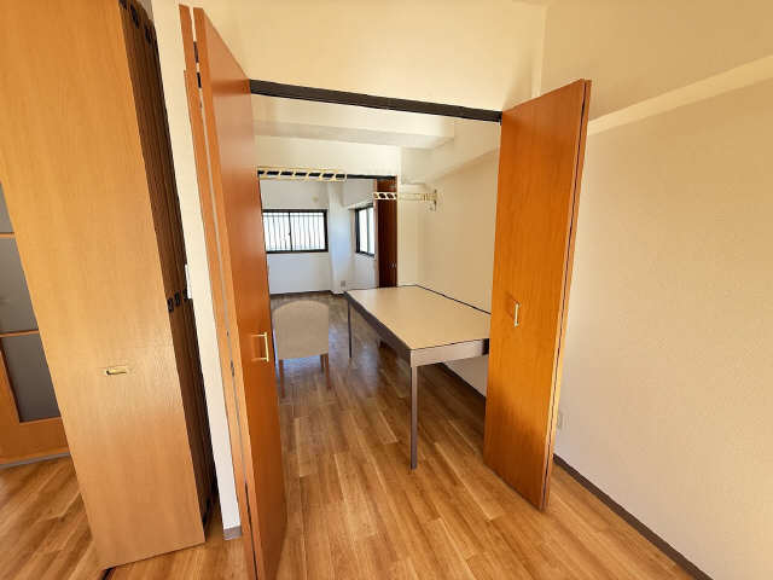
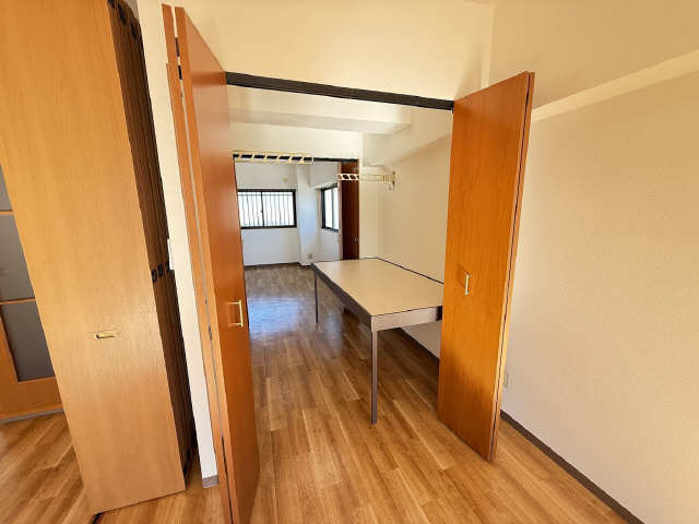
- chair [272,300,331,399]
